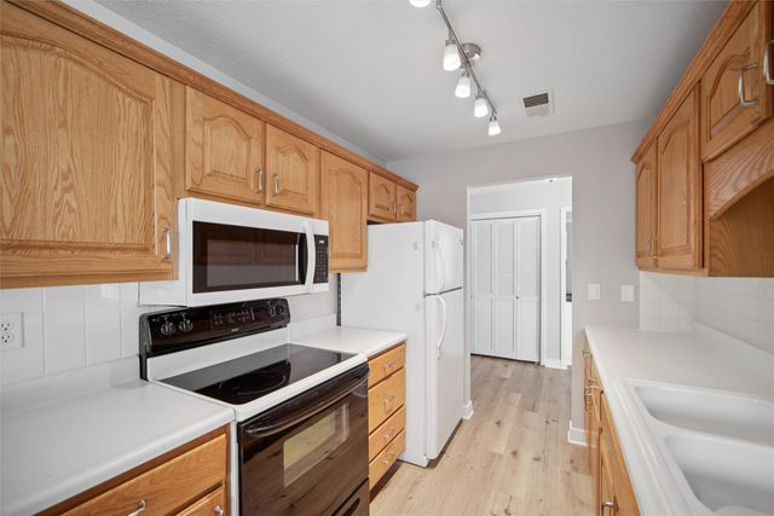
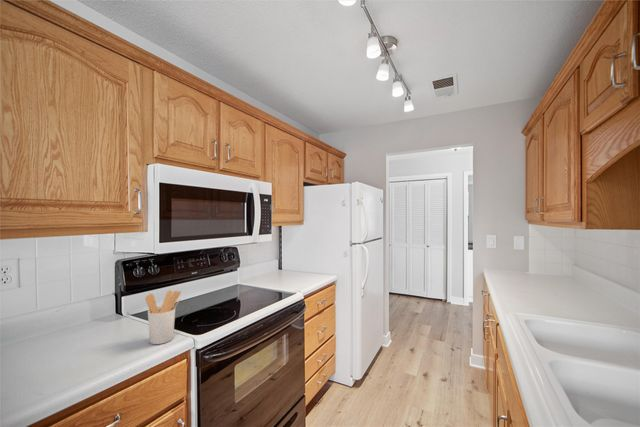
+ utensil holder [144,289,182,345]
